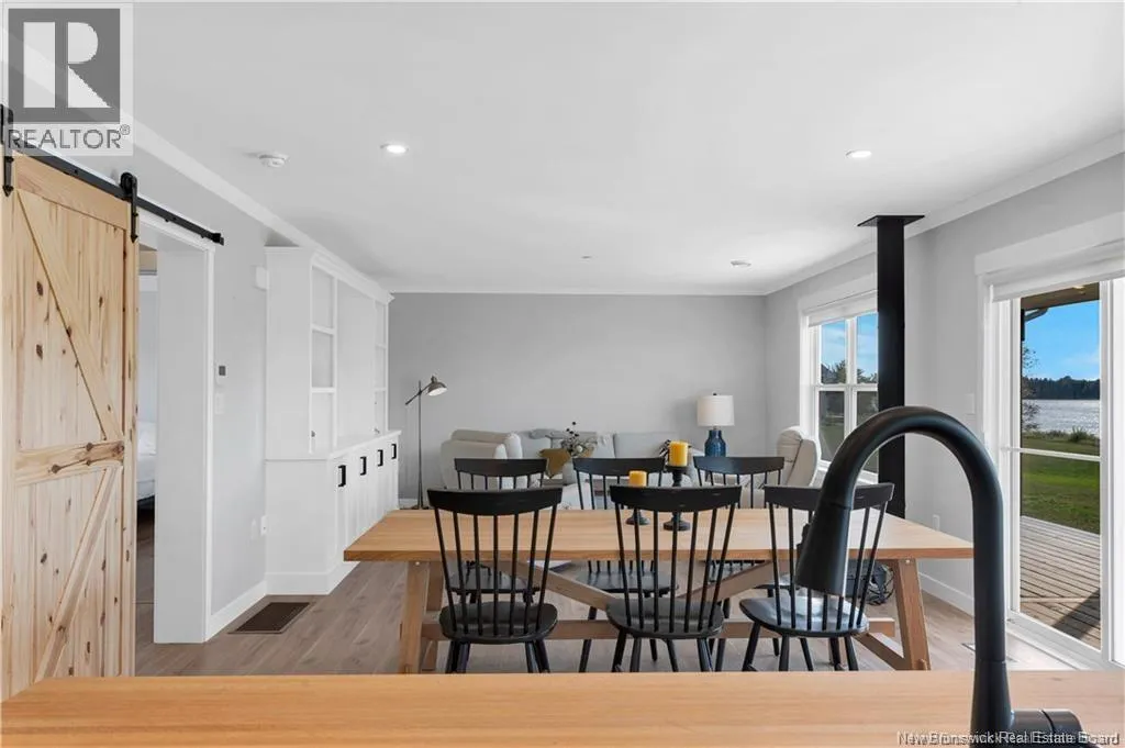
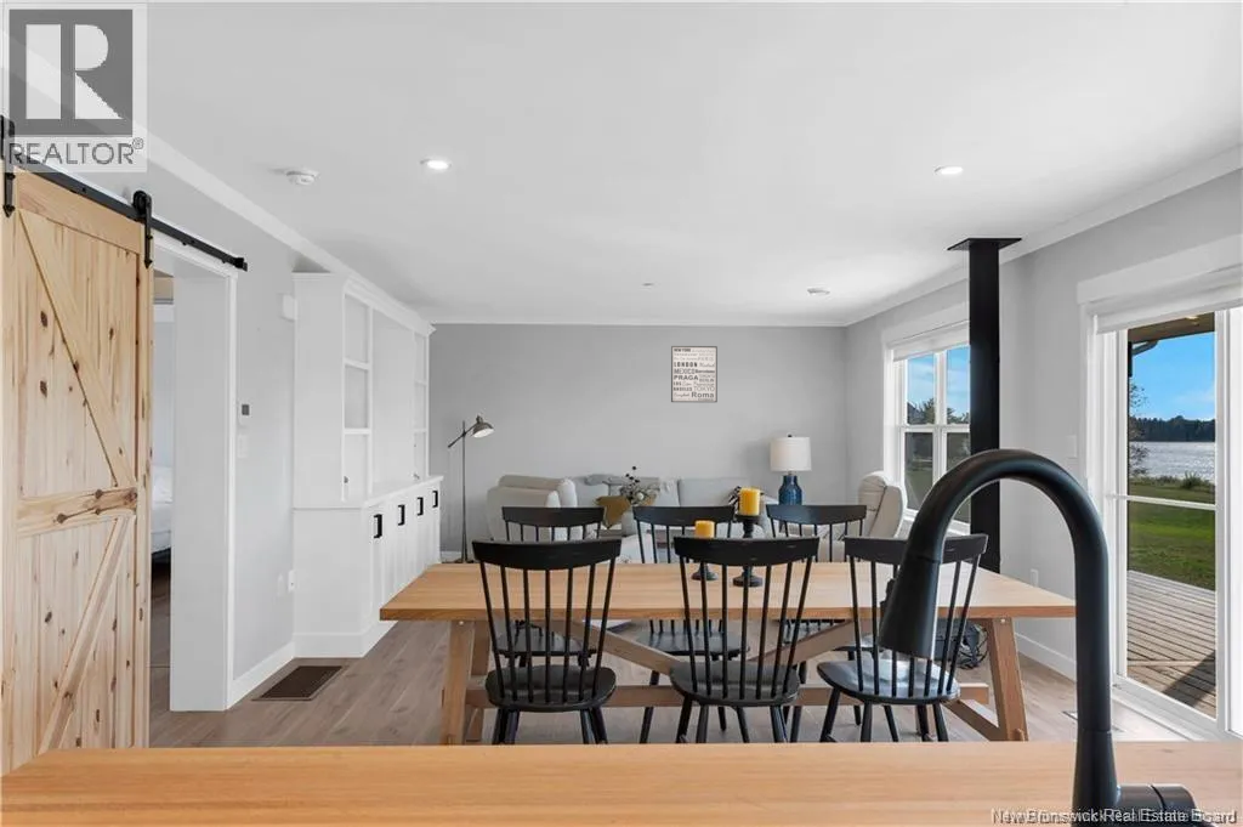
+ wall art [670,345,719,403]
